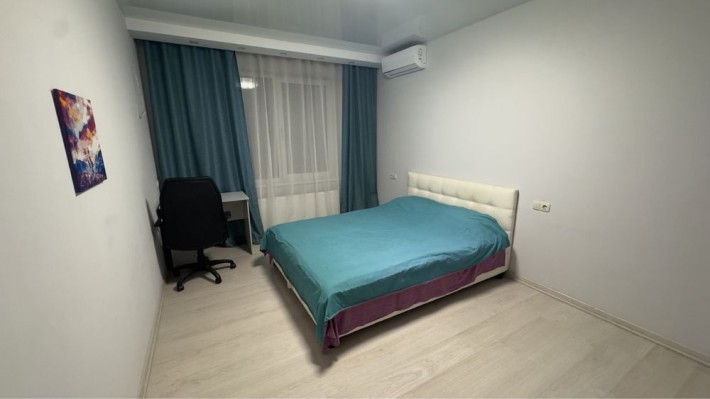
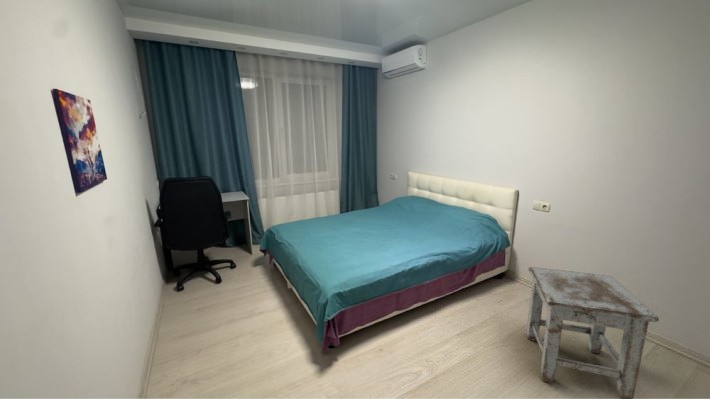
+ stool [525,266,660,399]
